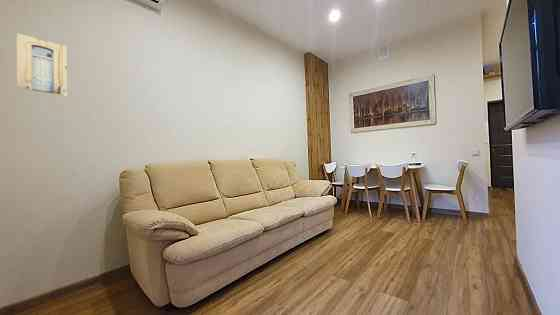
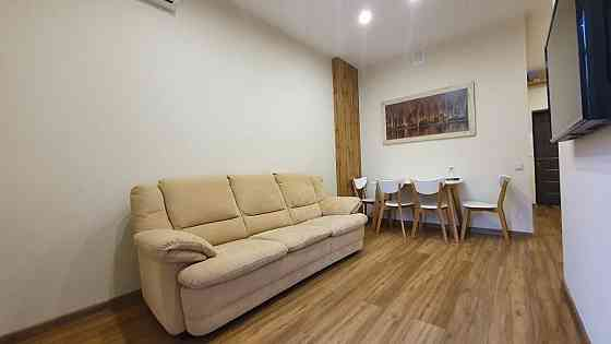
- wall art [16,32,68,97]
